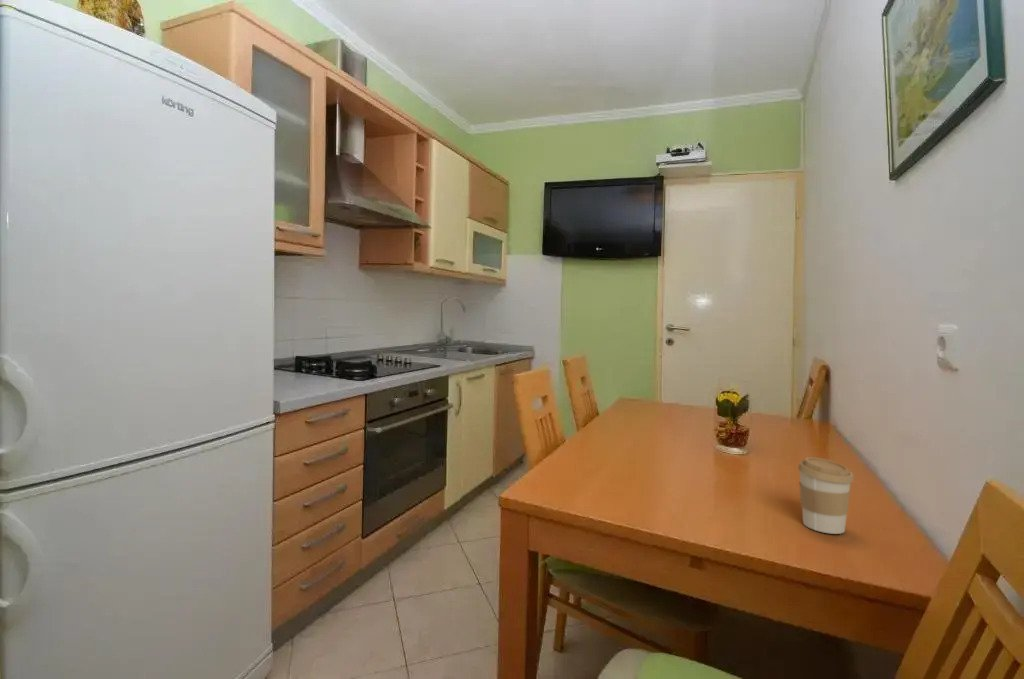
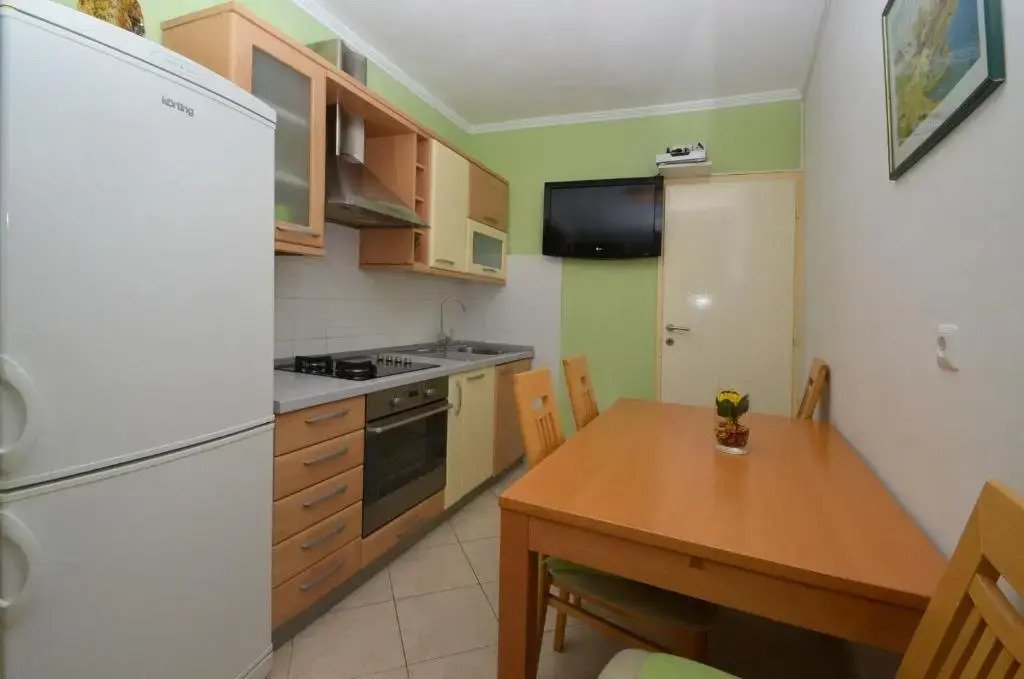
- coffee cup [797,456,855,535]
